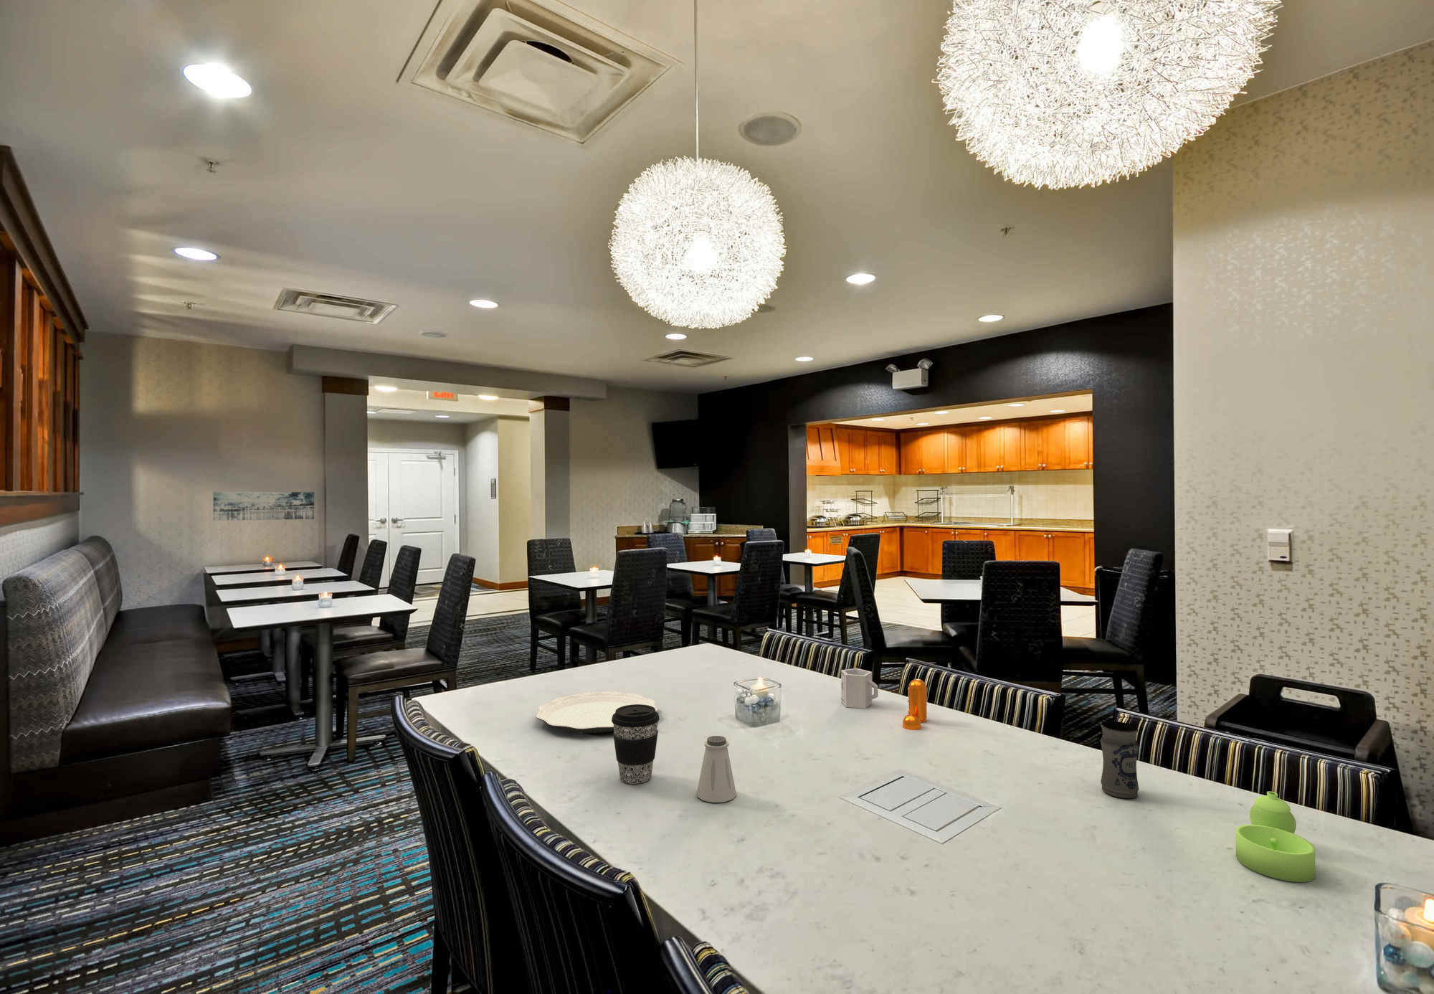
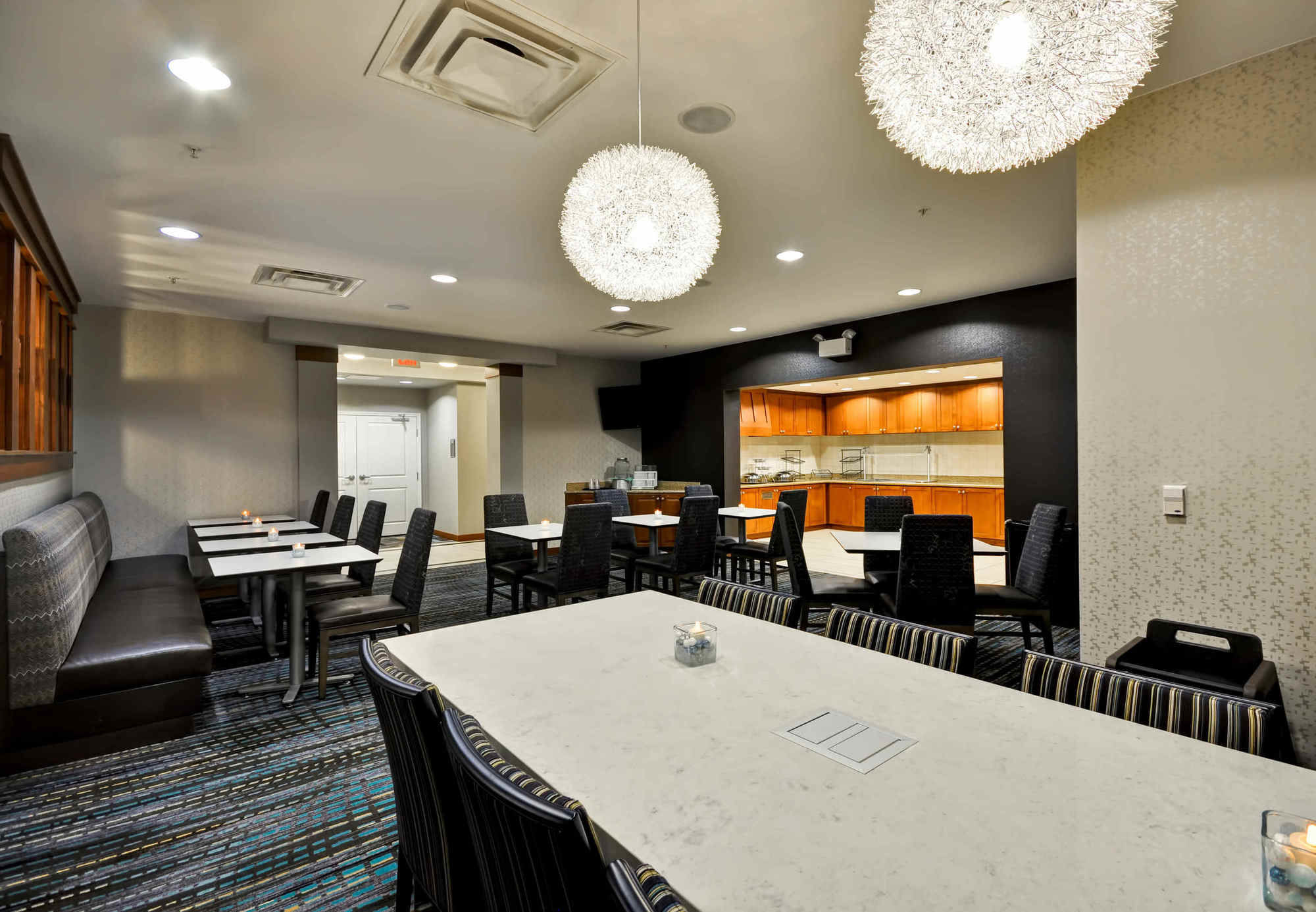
- plate [535,691,658,734]
- sugar bowl [1236,791,1315,883]
- wall art [212,492,315,521]
- pepper shaker [902,678,927,731]
- saltshaker [696,735,737,803]
- cup [840,668,878,710]
- coffee cup [611,704,660,785]
- jar [1099,720,1140,799]
